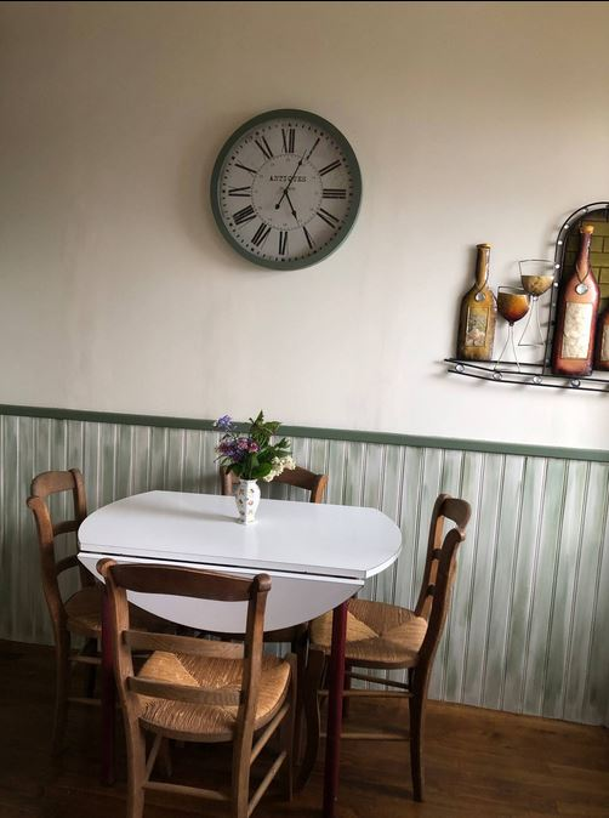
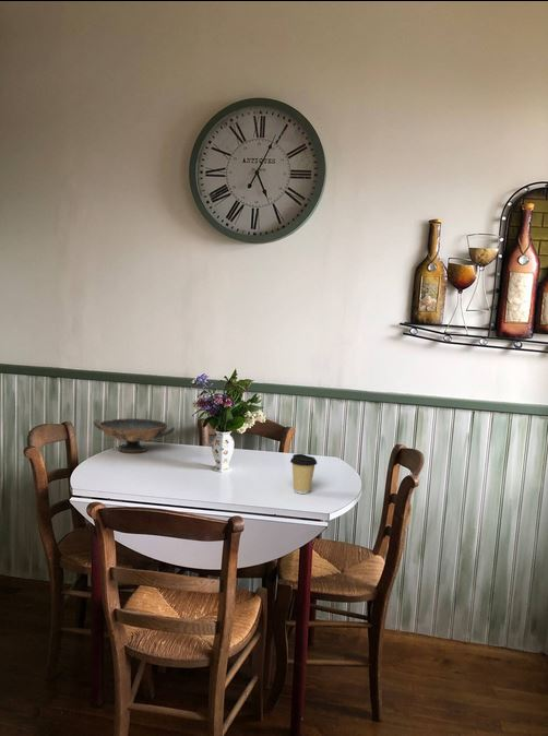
+ decorative bowl [93,417,176,453]
+ coffee cup [289,453,319,495]
